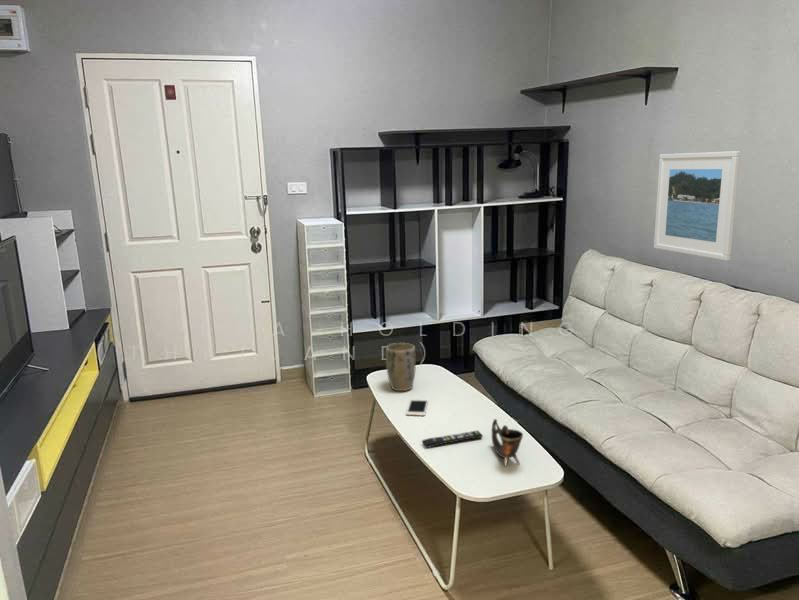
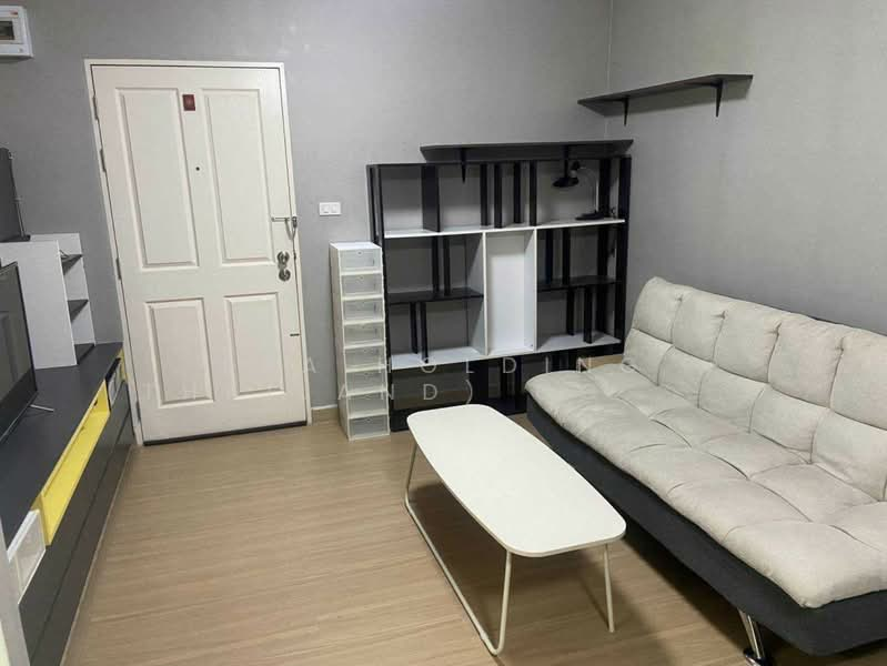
- cell phone [405,398,429,417]
- plant pot [385,342,417,392]
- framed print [653,150,741,262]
- cup [491,418,524,467]
- remote control [421,430,484,449]
